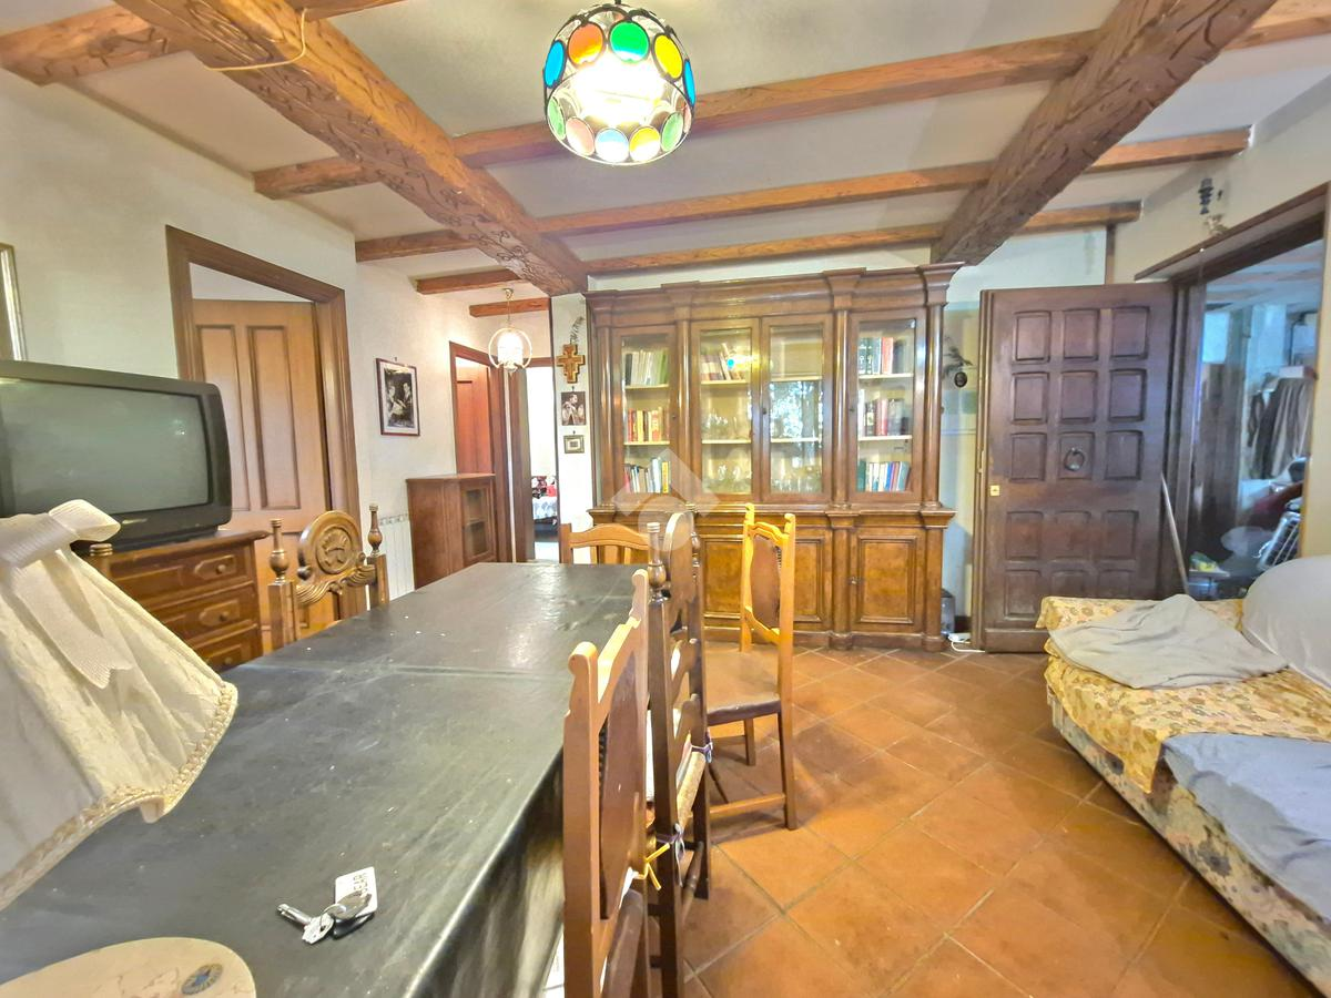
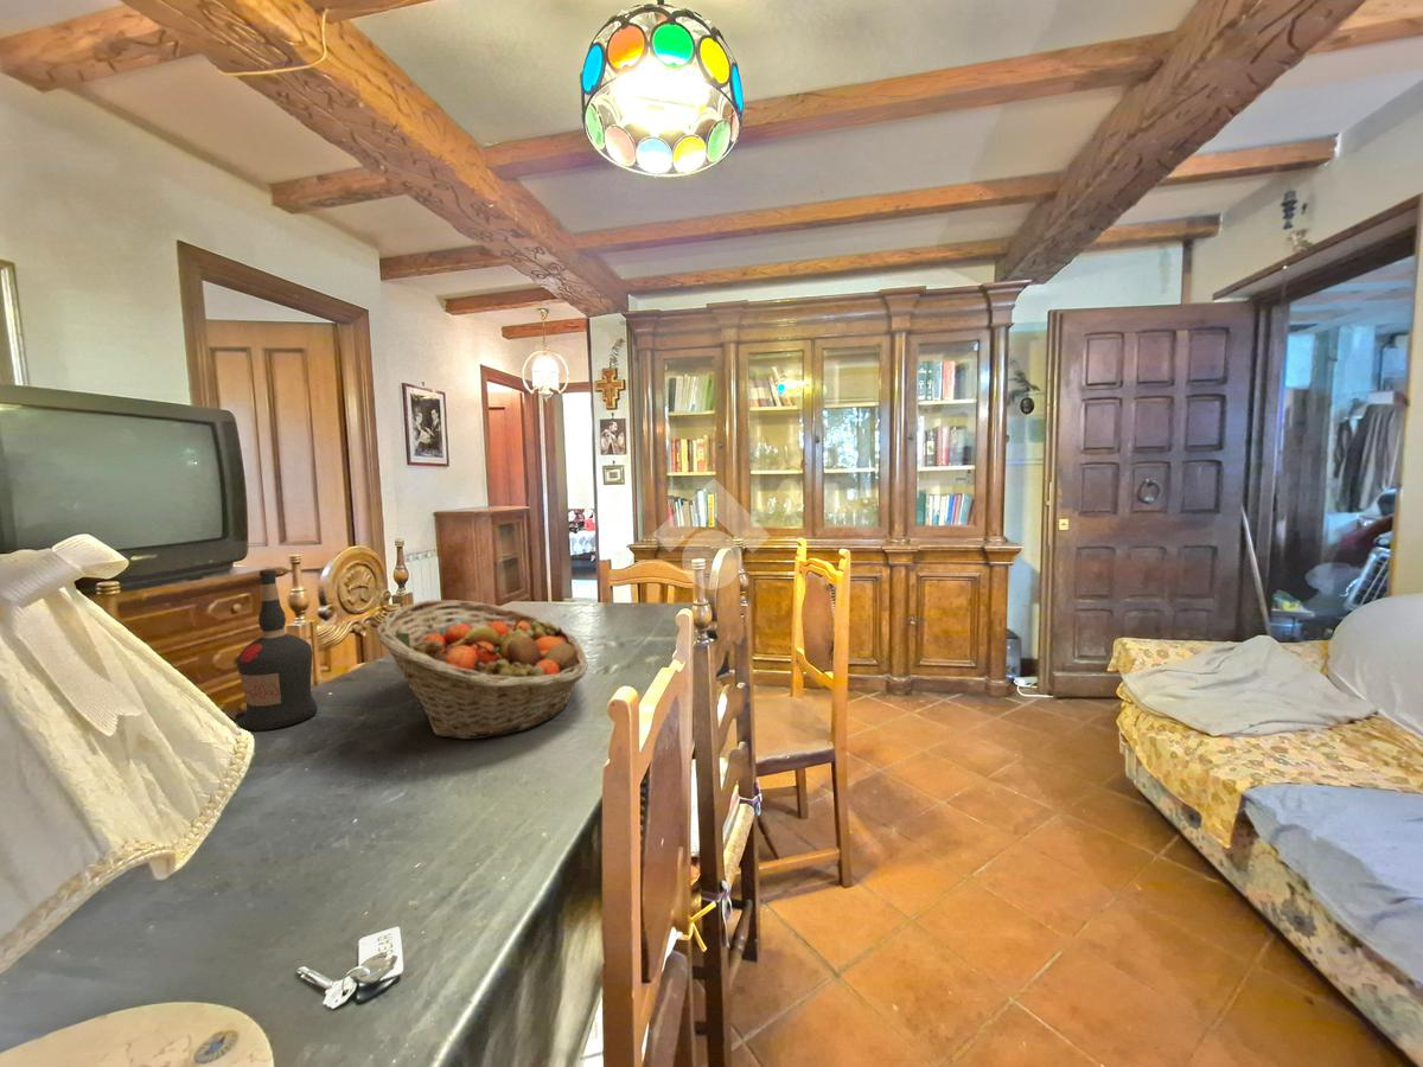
+ liquor bottle [236,568,319,731]
+ fruit basket [376,599,588,741]
